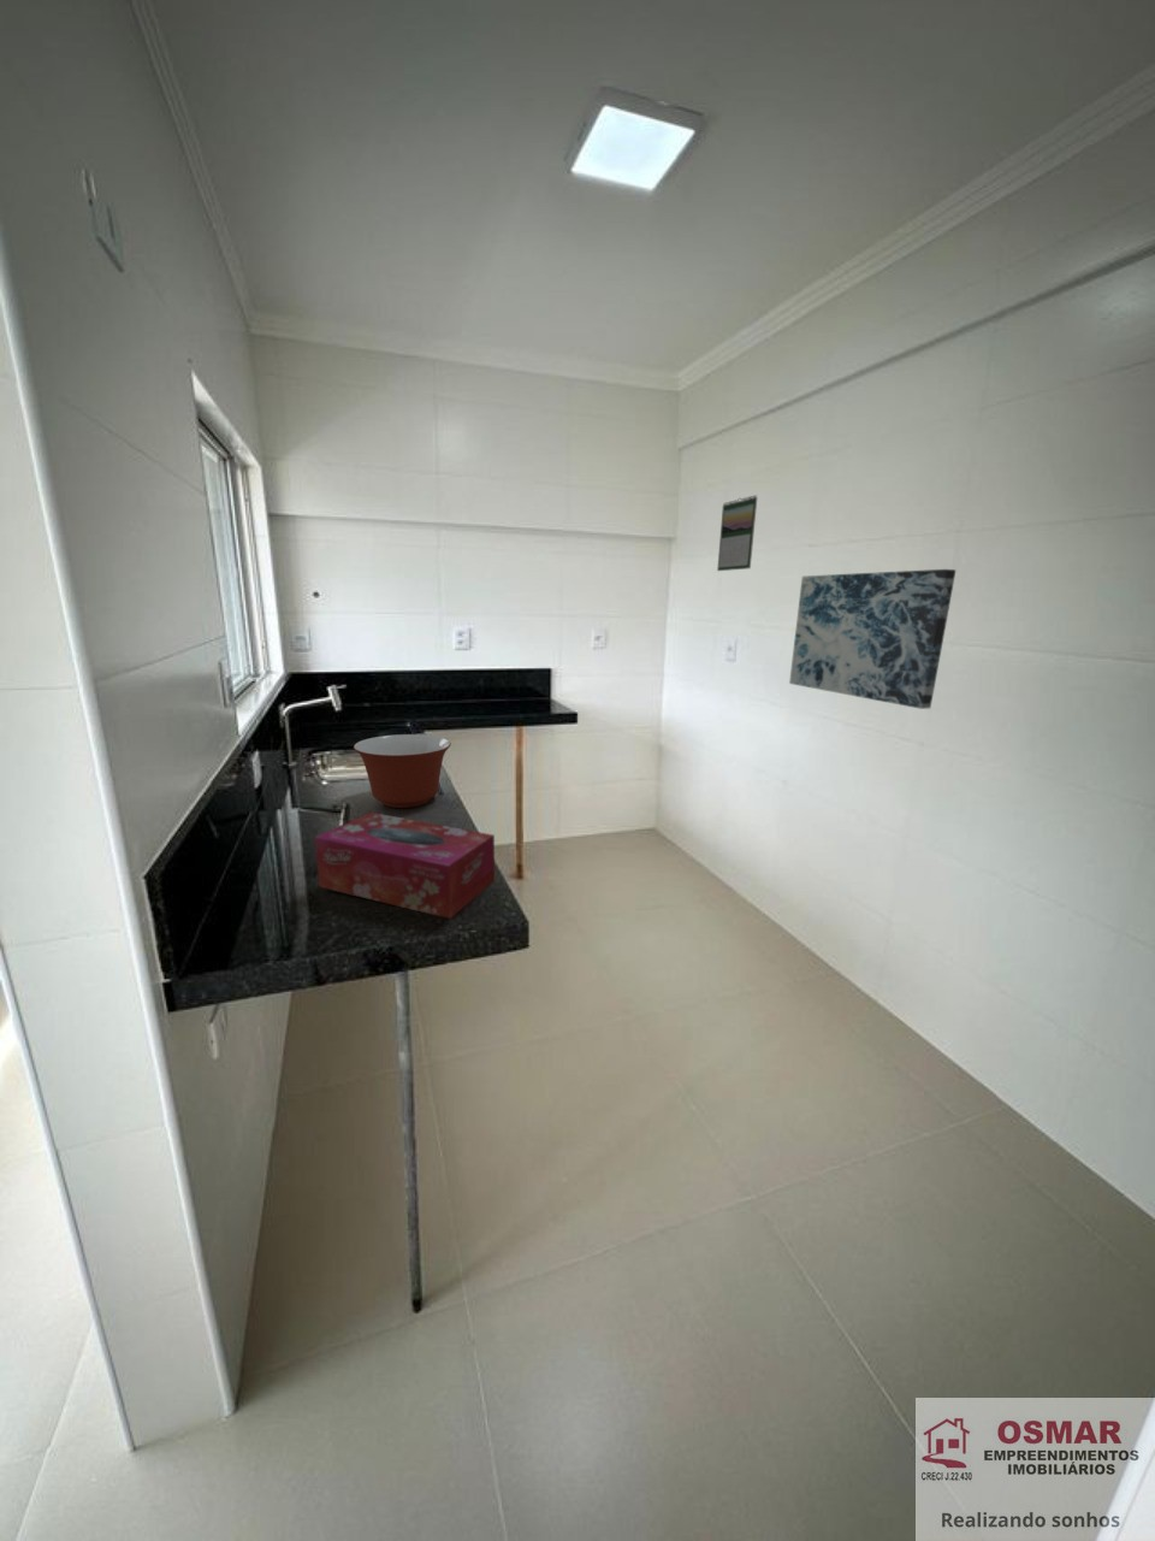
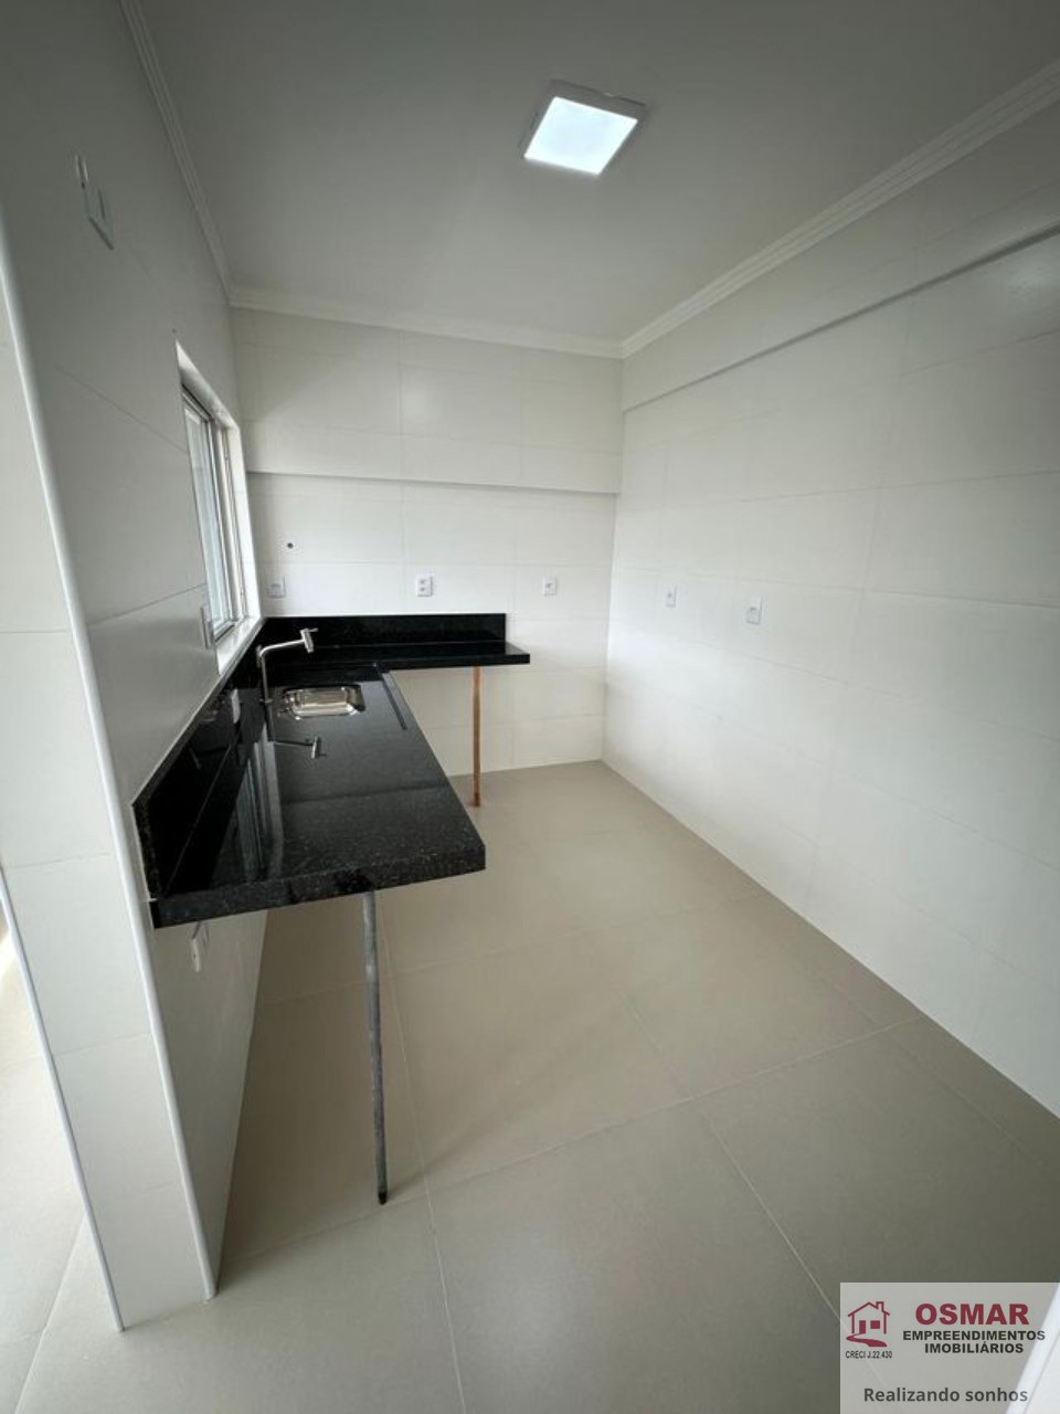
- mixing bowl [353,733,453,809]
- wall art [789,568,956,710]
- calendar [716,494,758,572]
- tissue box [314,812,496,920]
